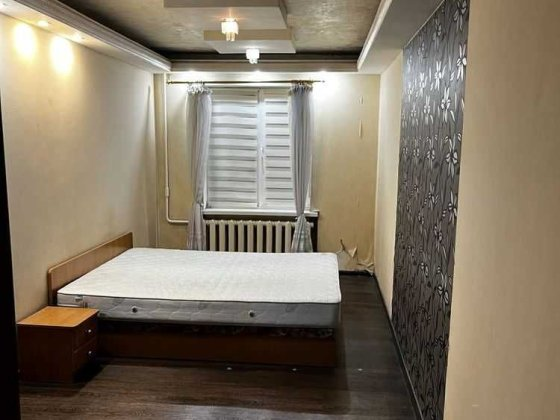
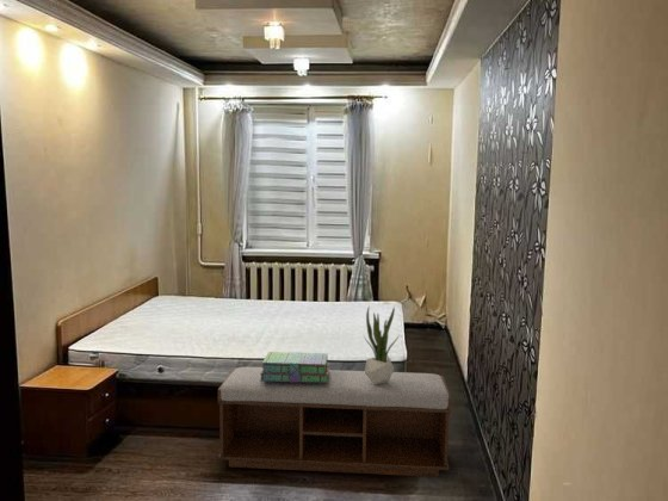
+ potted plant [363,304,400,385]
+ stack of books [260,351,330,383]
+ bench [217,366,453,478]
